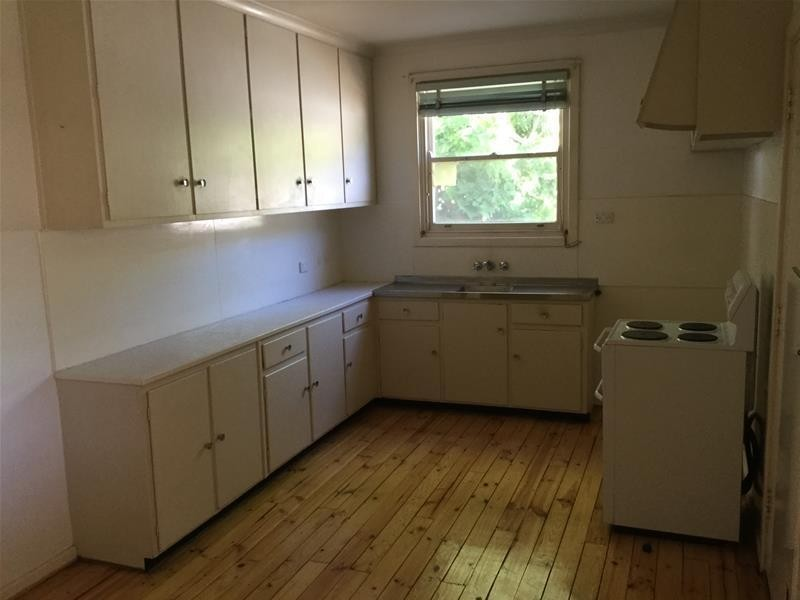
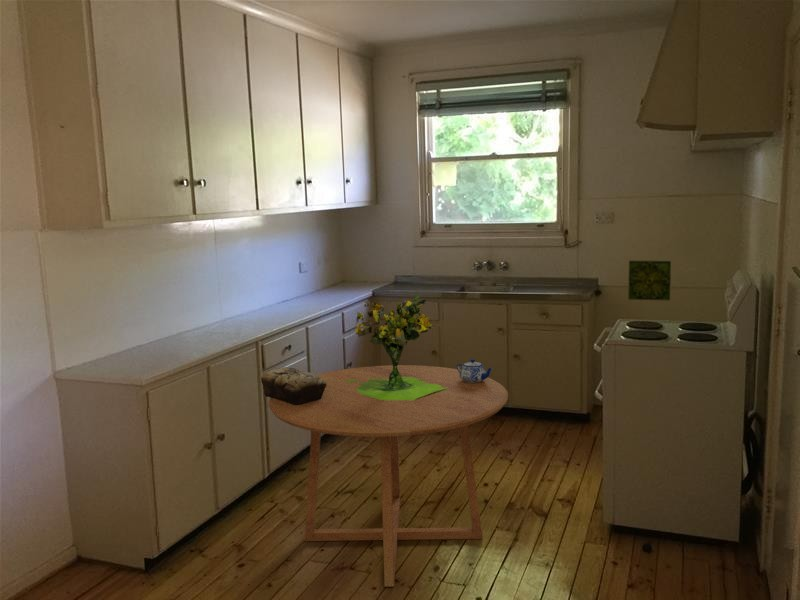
+ decorative tile [627,259,672,302]
+ teapot [456,358,494,383]
+ bread loaf [260,366,327,405]
+ bouquet [345,295,447,401]
+ dining table [268,364,509,588]
